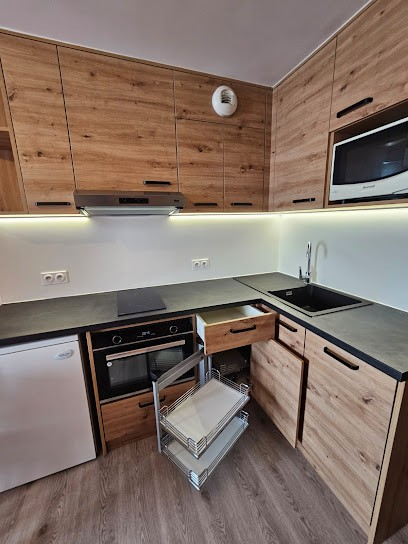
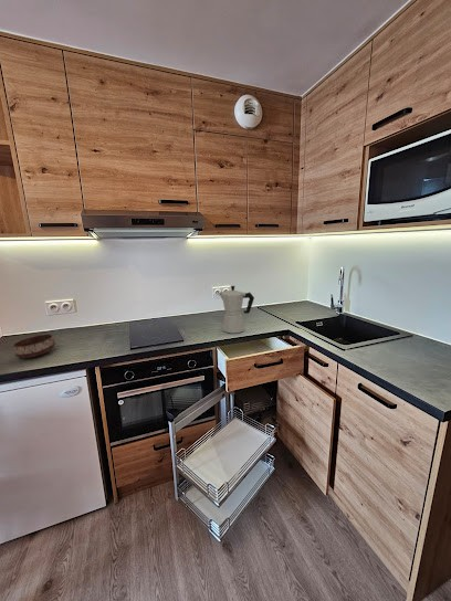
+ moka pot [217,285,255,335]
+ bowl [12,334,56,359]
